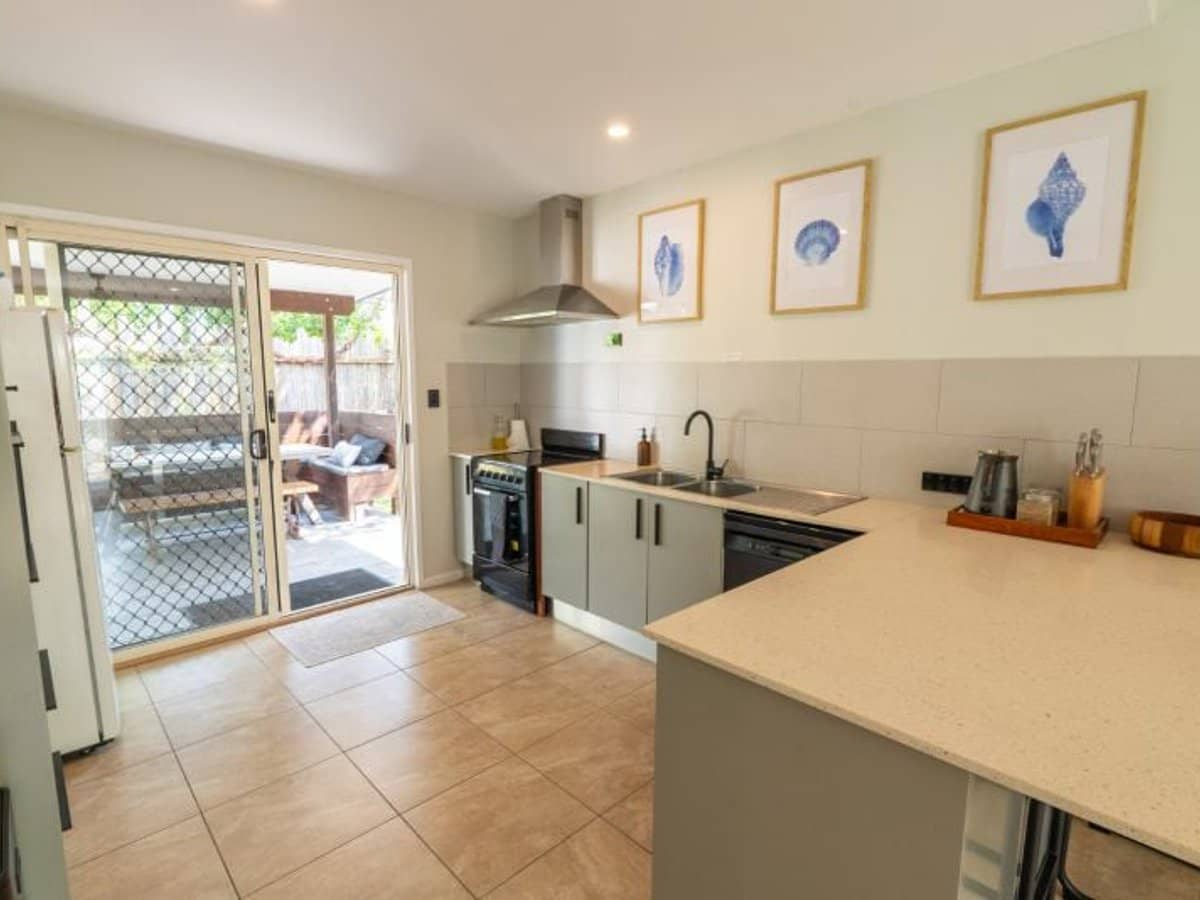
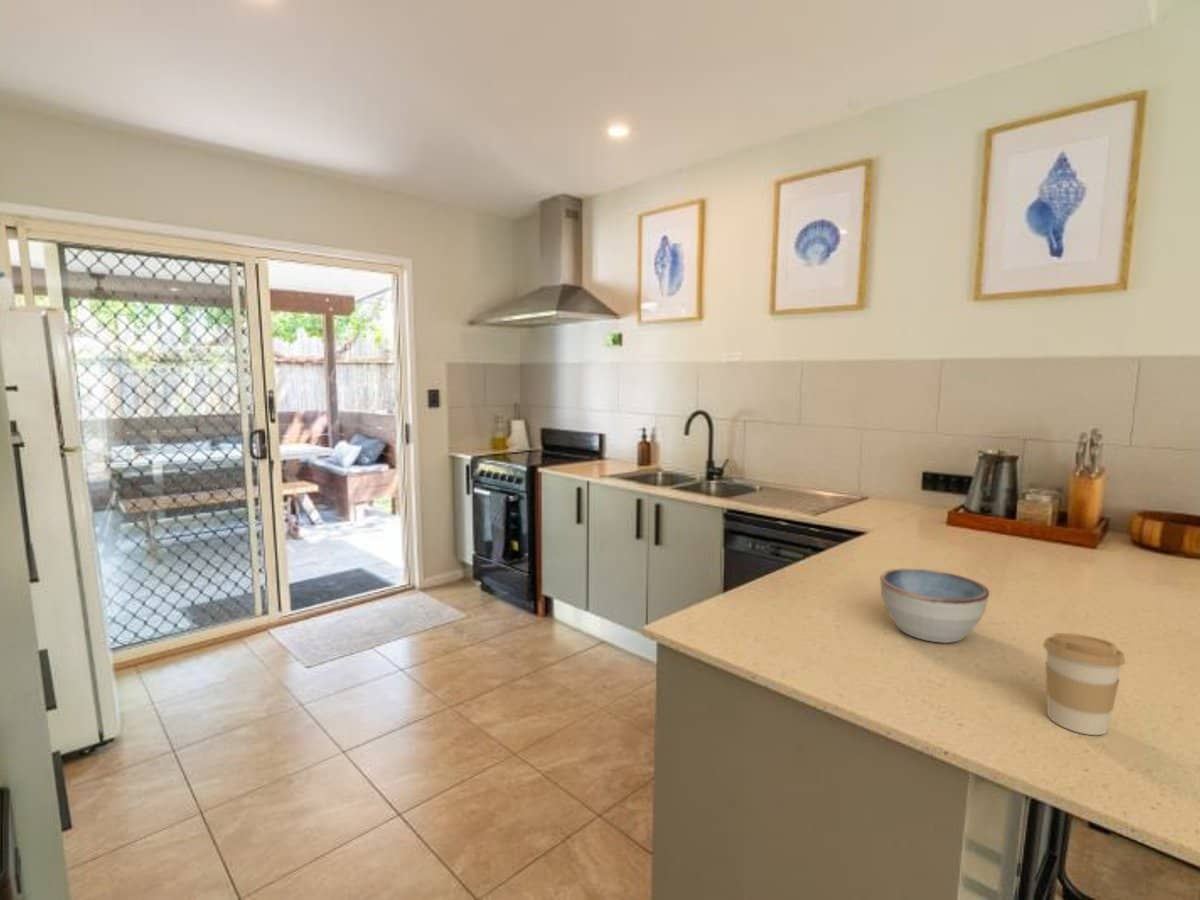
+ coffee cup [1042,632,1126,736]
+ bowl [879,568,990,644]
